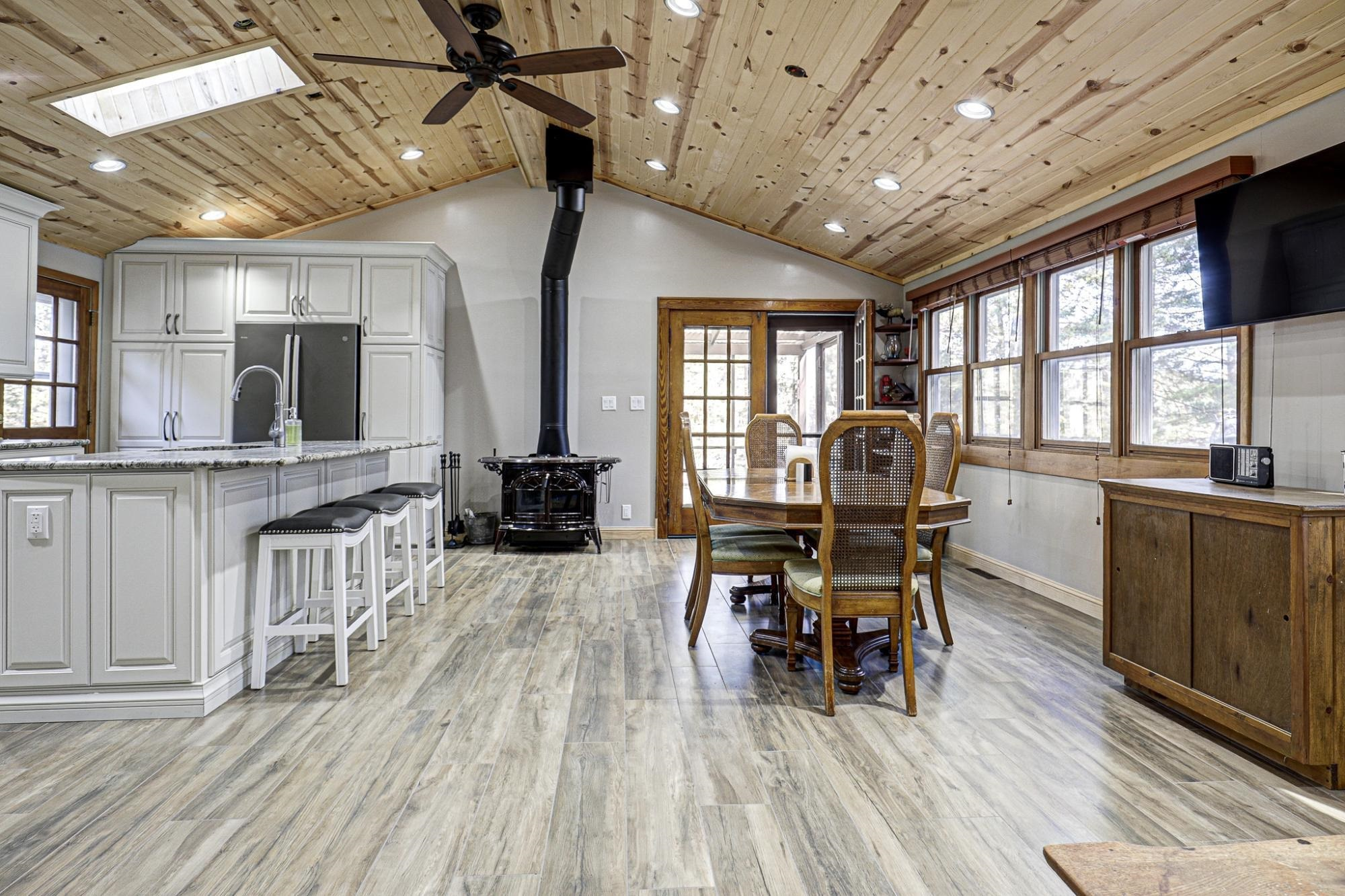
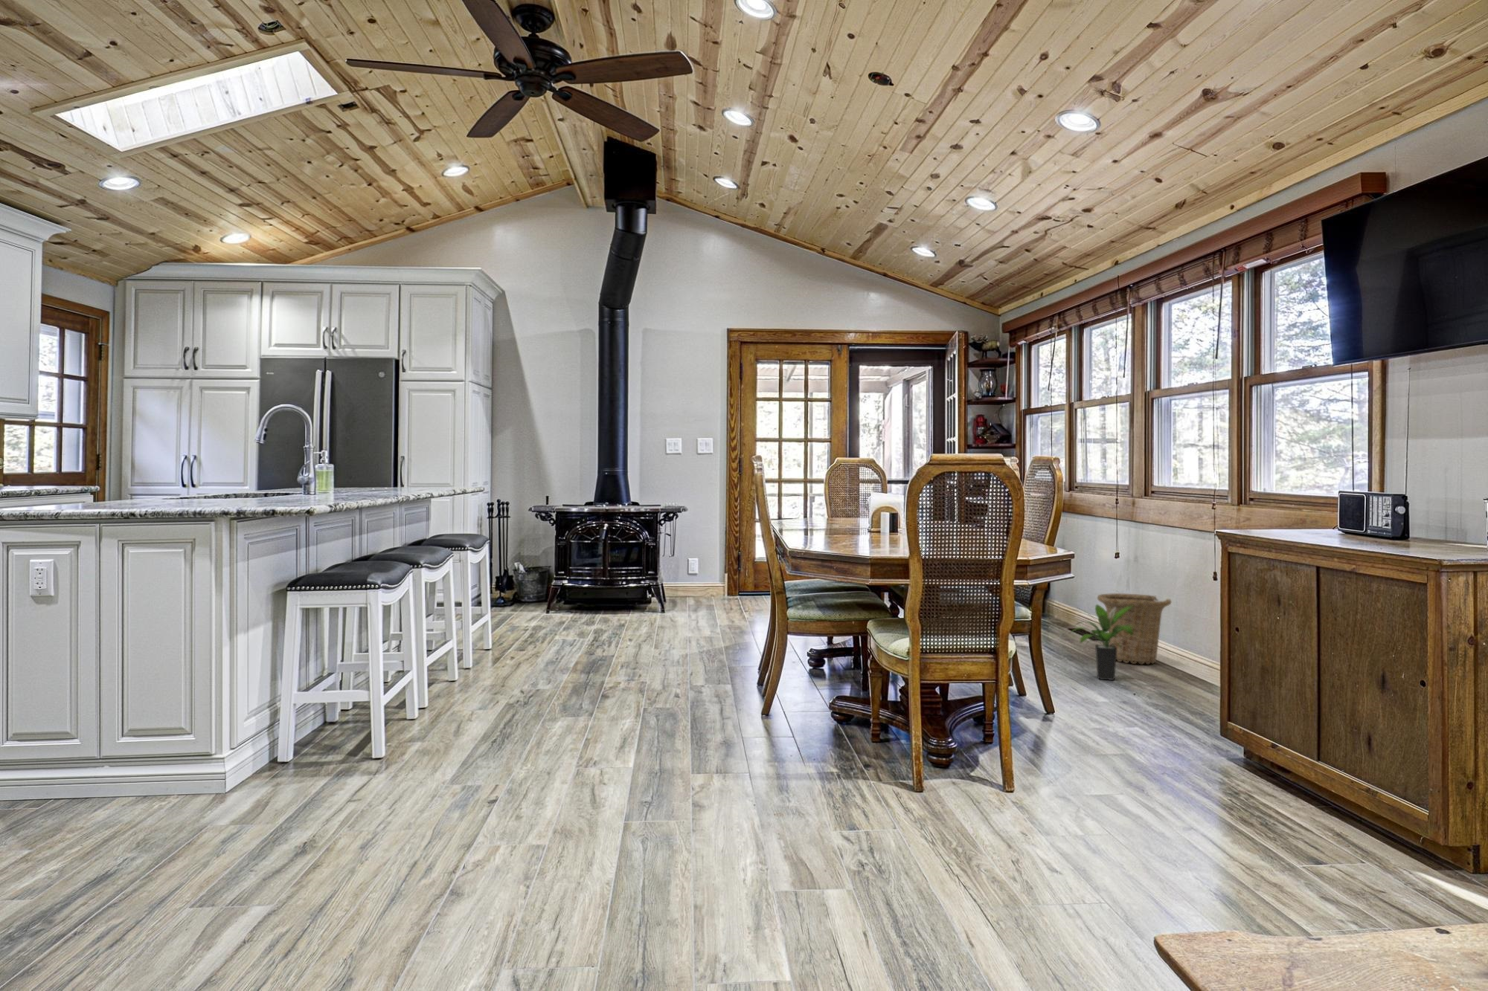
+ potted plant [1068,604,1144,681]
+ basket [1096,593,1172,665]
